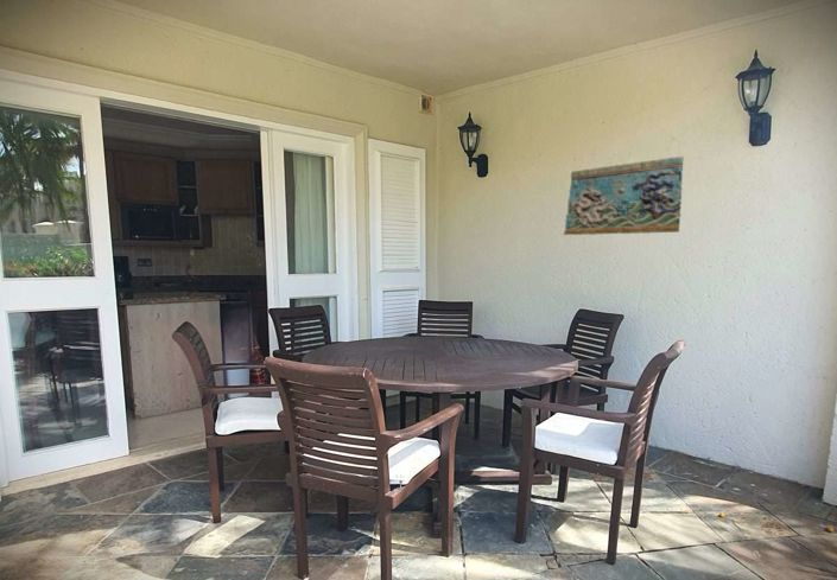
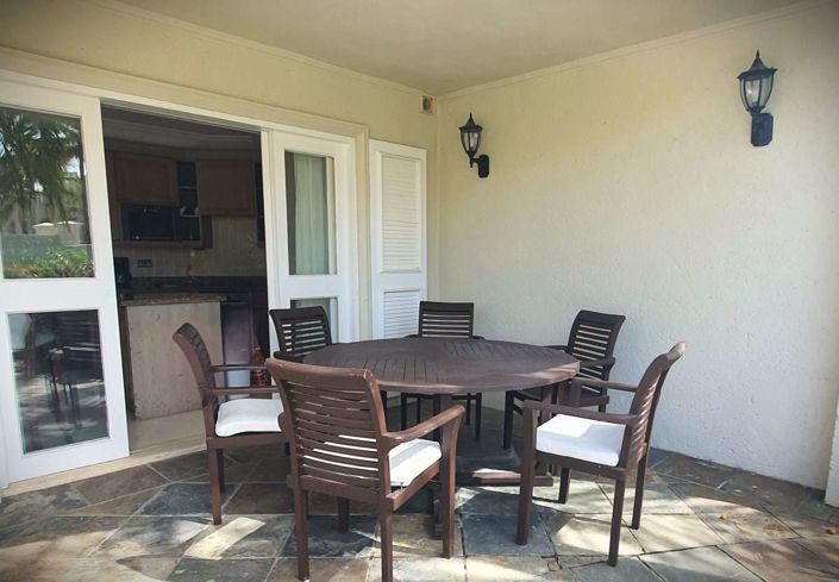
- decorative wall panel [563,155,685,236]
